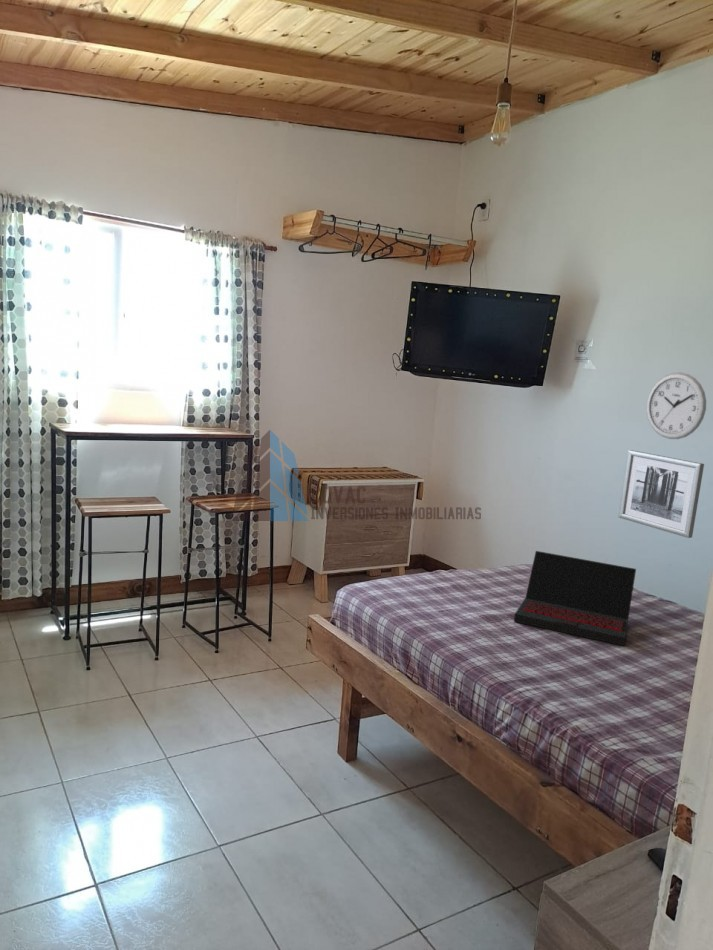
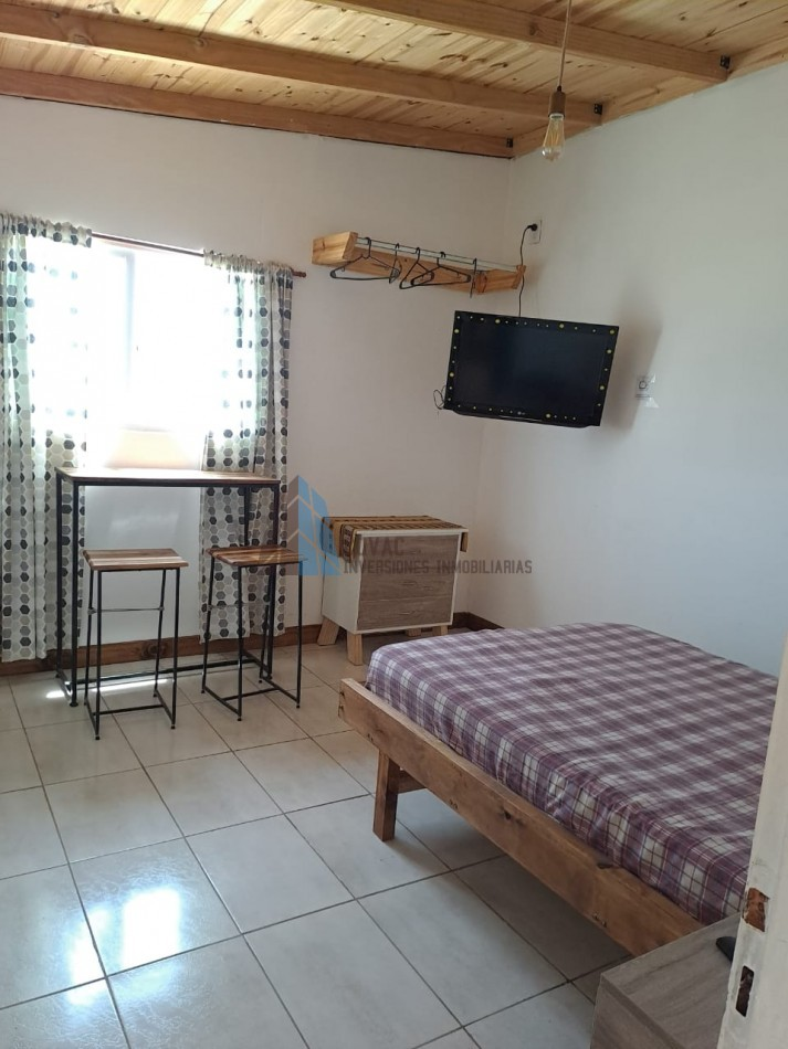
- wall clock [645,372,707,440]
- wall art [617,449,705,539]
- laptop [513,550,637,647]
